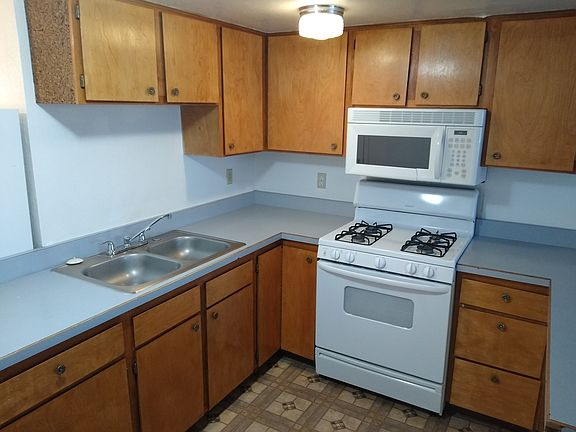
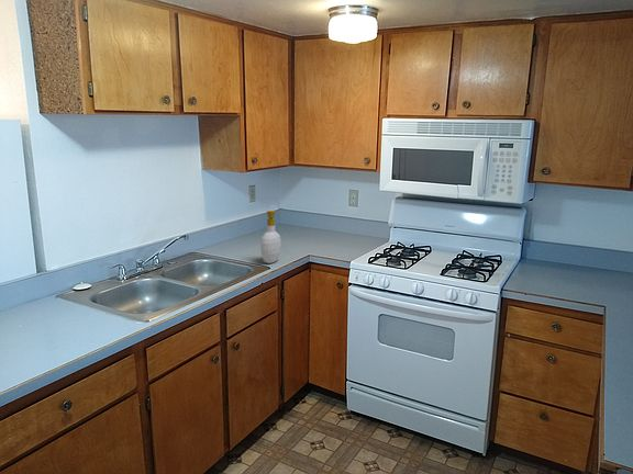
+ soap bottle [259,210,282,264]
